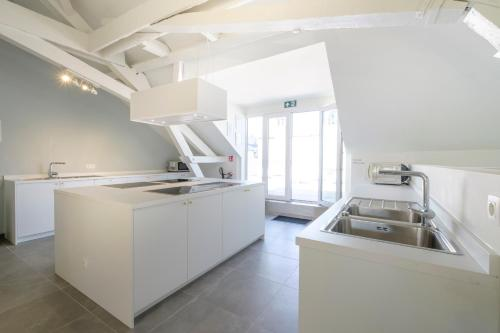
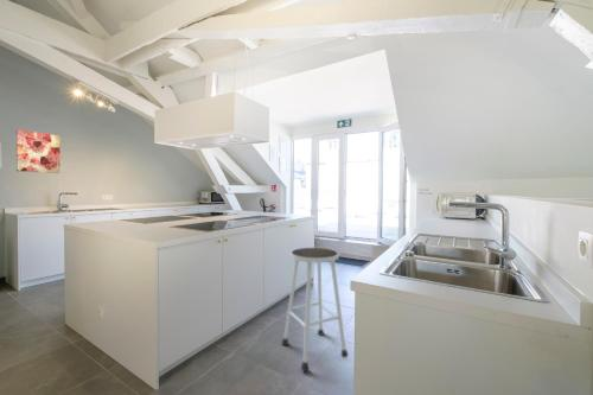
+ wall art [15,128,62,174]
+ stool [281,247,350,371]
